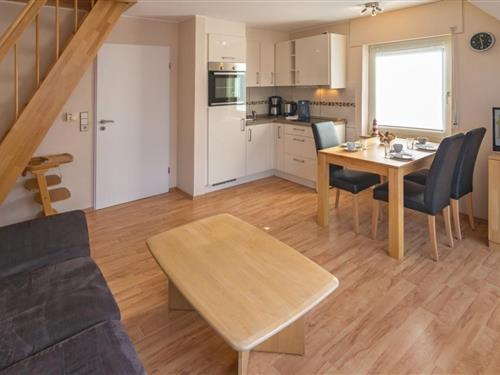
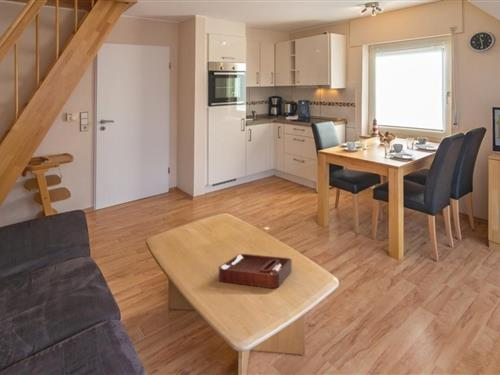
+ decorative tray [218,253,293,289]
